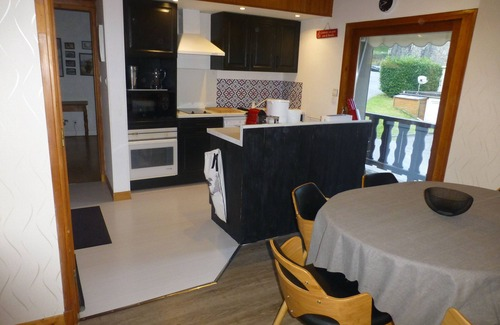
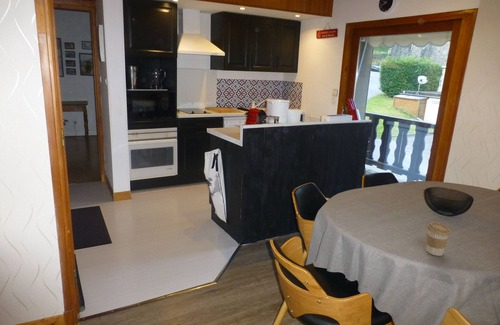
+ coffee cup [425,222,451,257]
